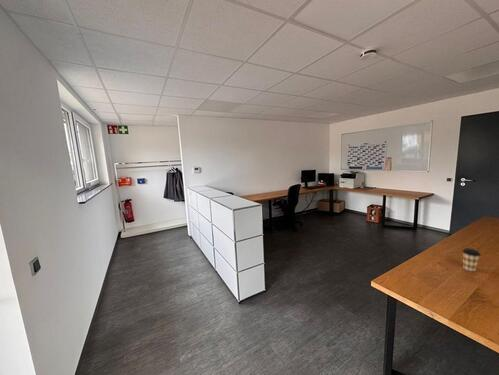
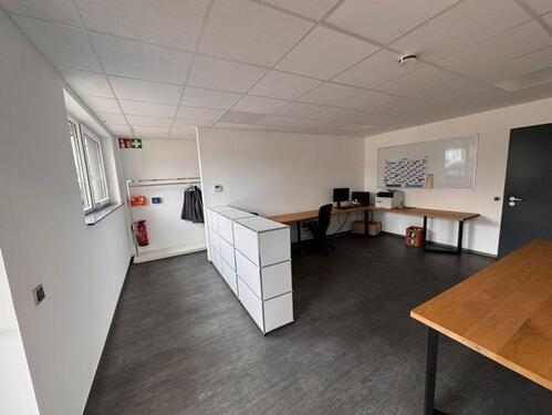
- coffee cup [461,247,482,272]
